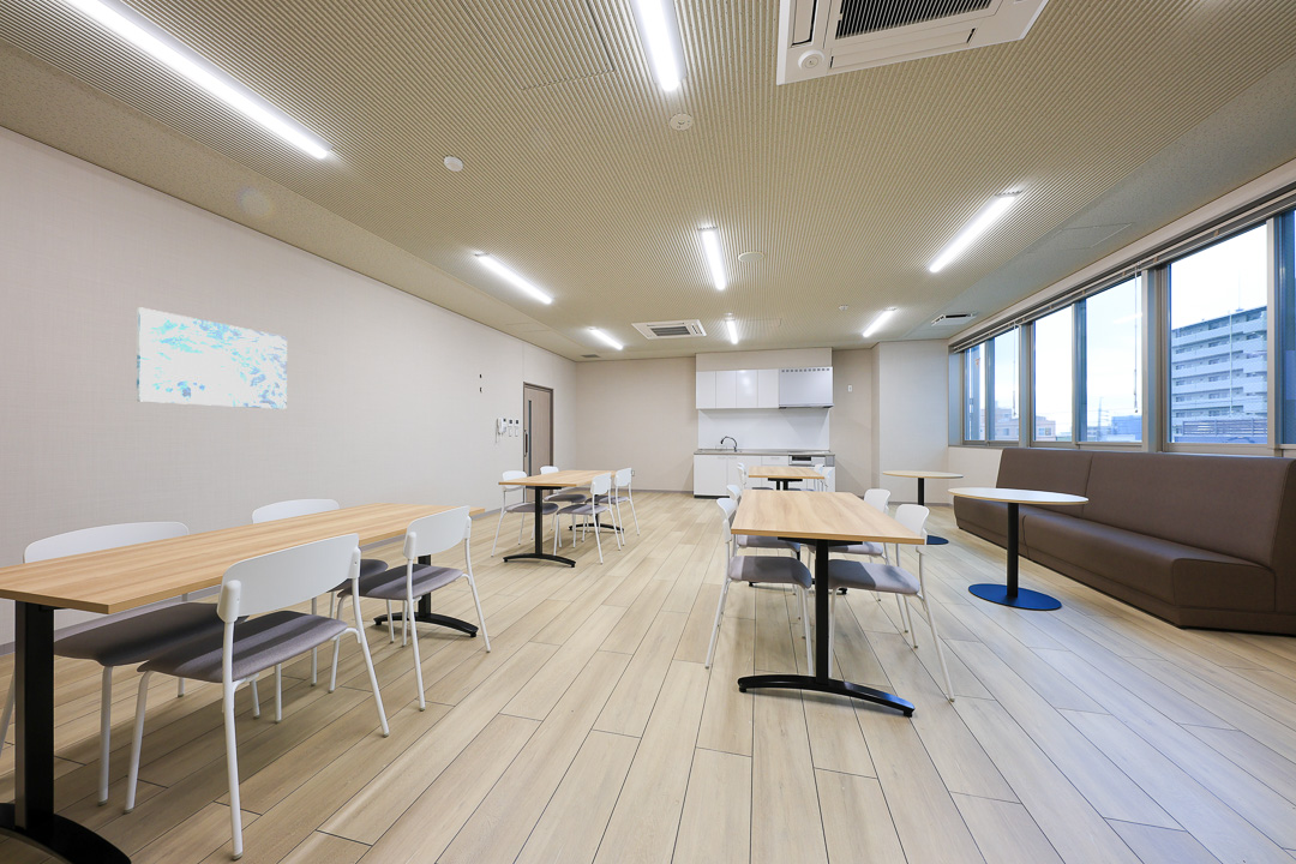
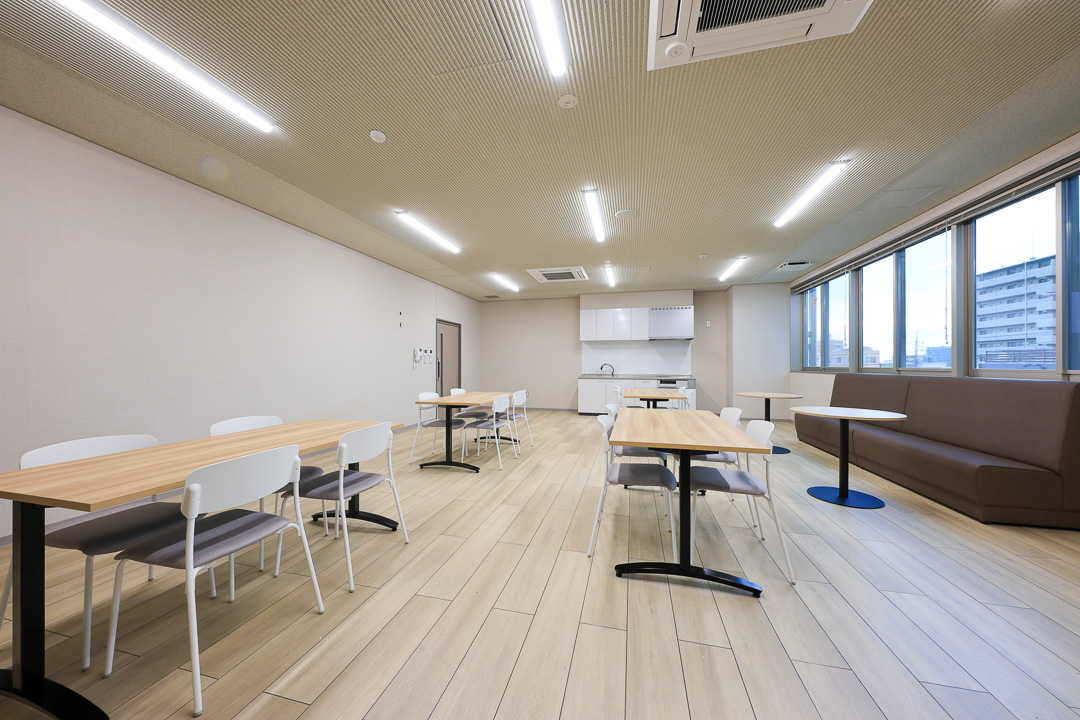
- wall art [136,307,288,410]
